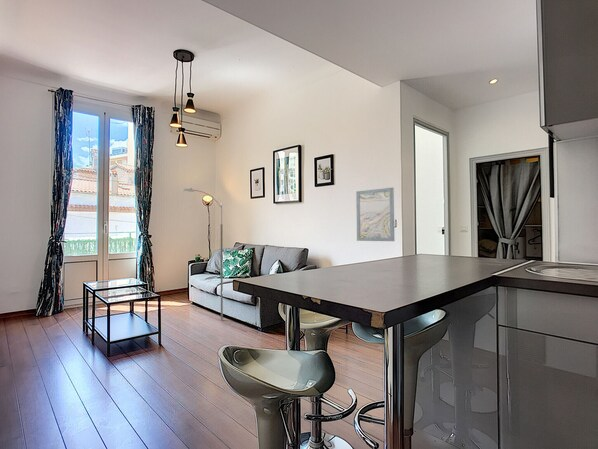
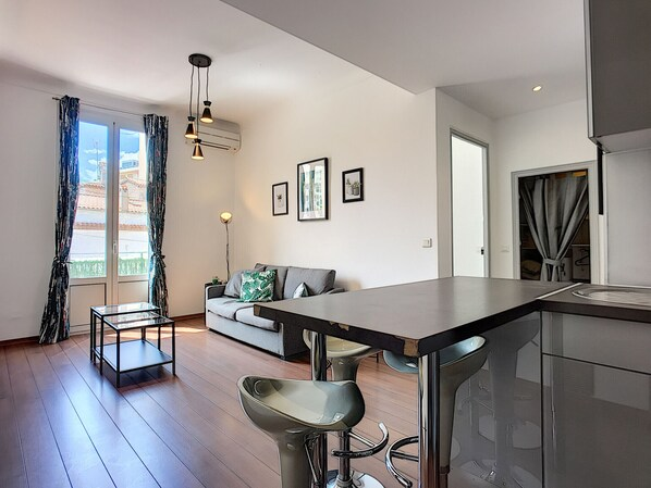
- street lamp [181,187,224,321]
- wall art [355,186,395,242]
